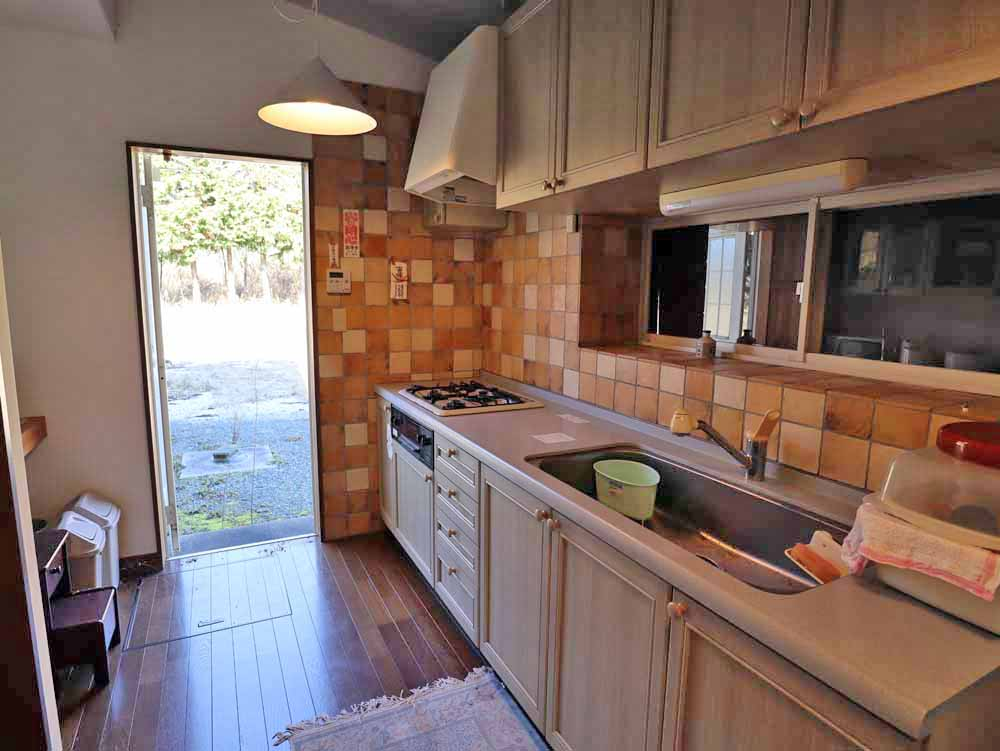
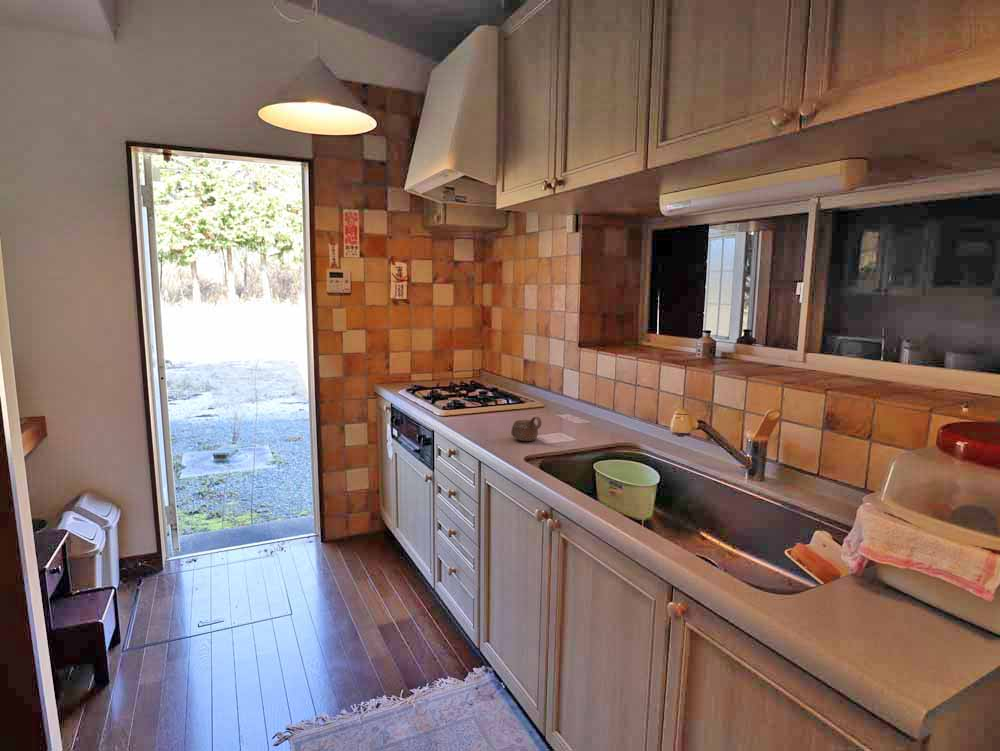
+ cup [510,416,543,442]
